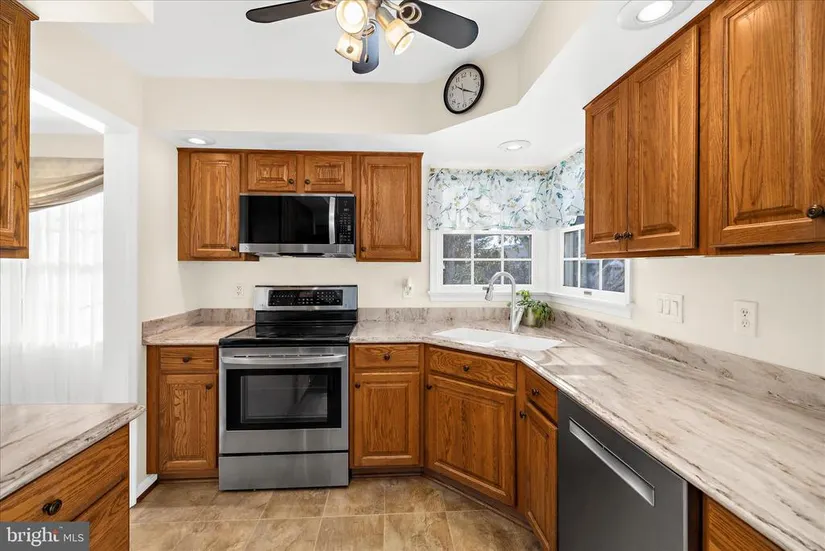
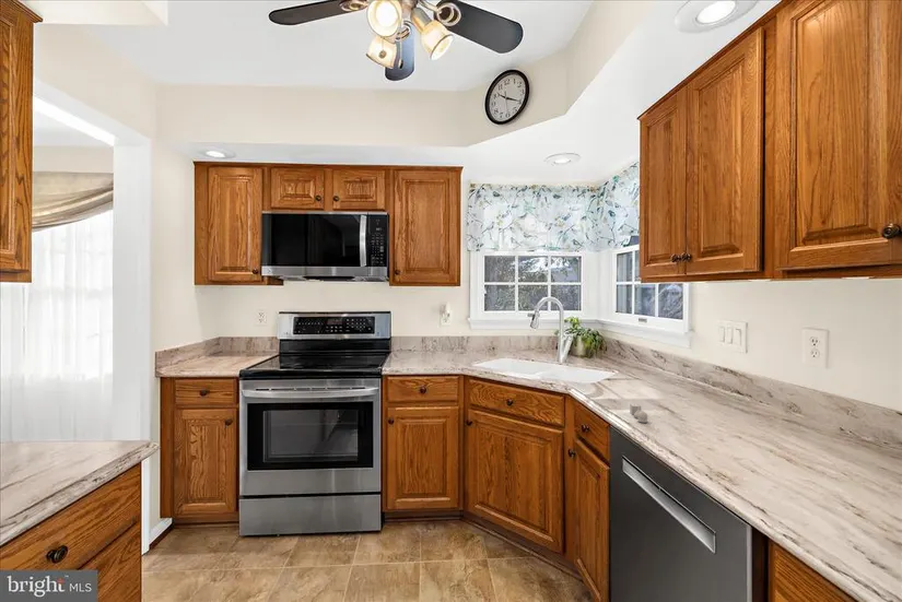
+ salt and pepper shaker set [629,403,648,424]
